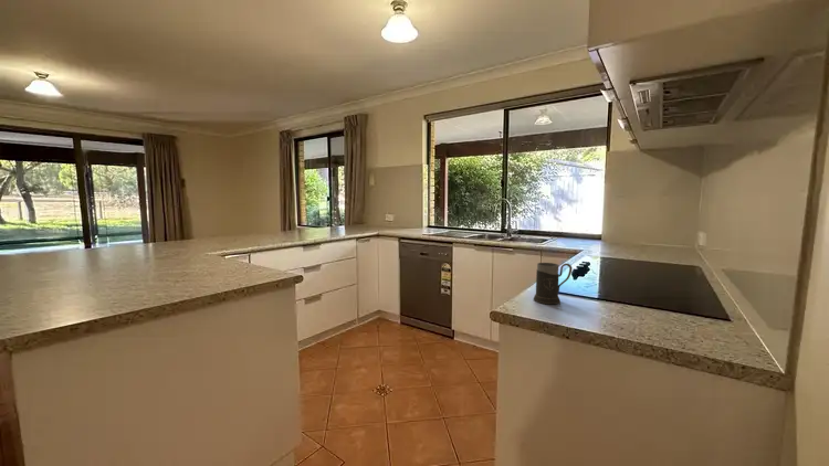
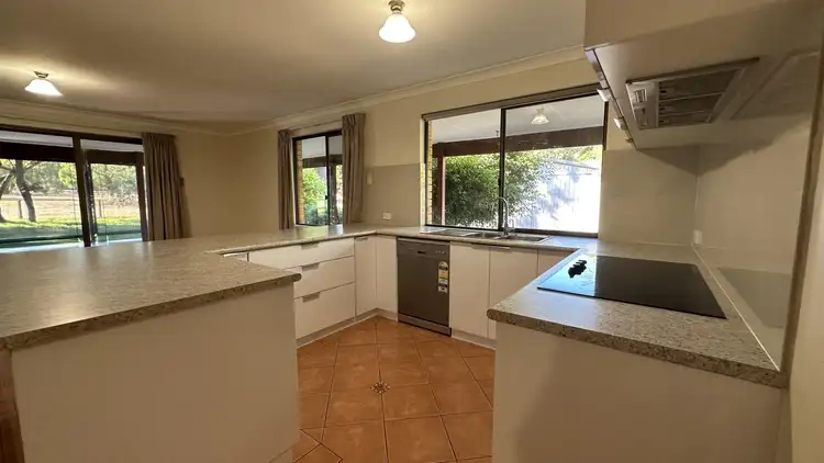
- mug [533,262,574,305]
